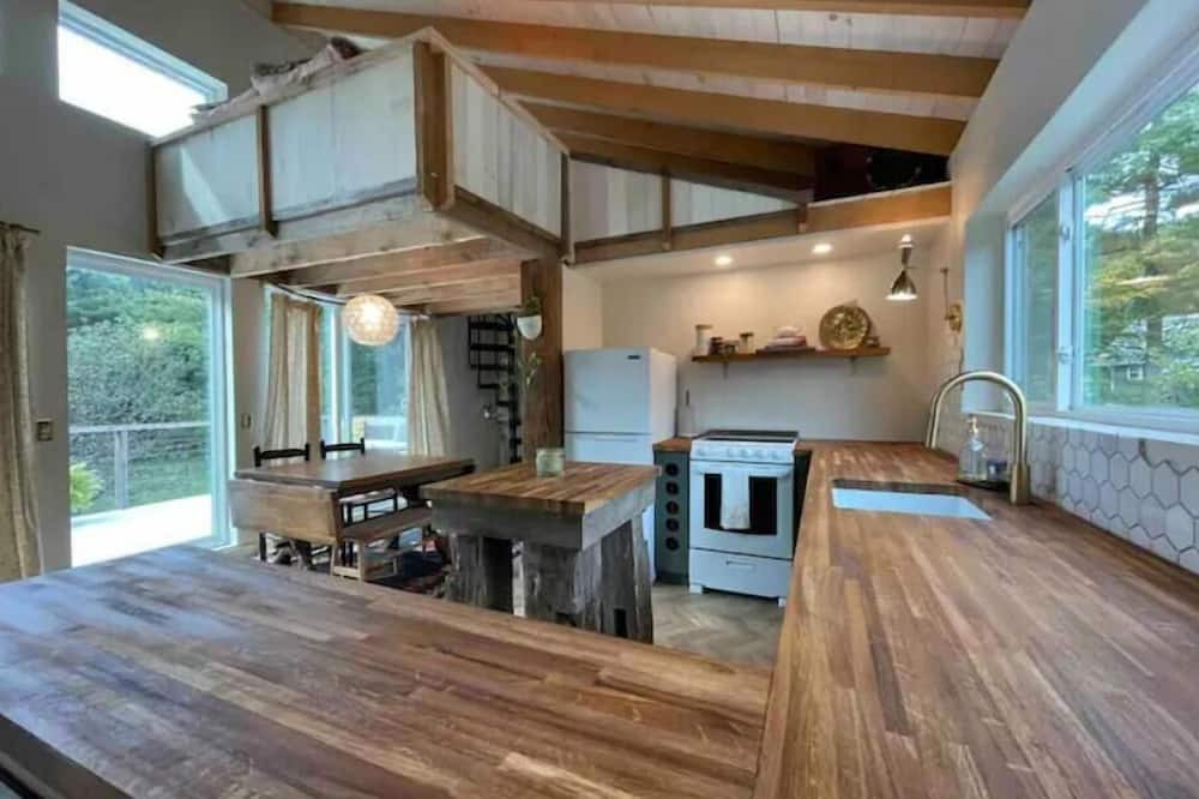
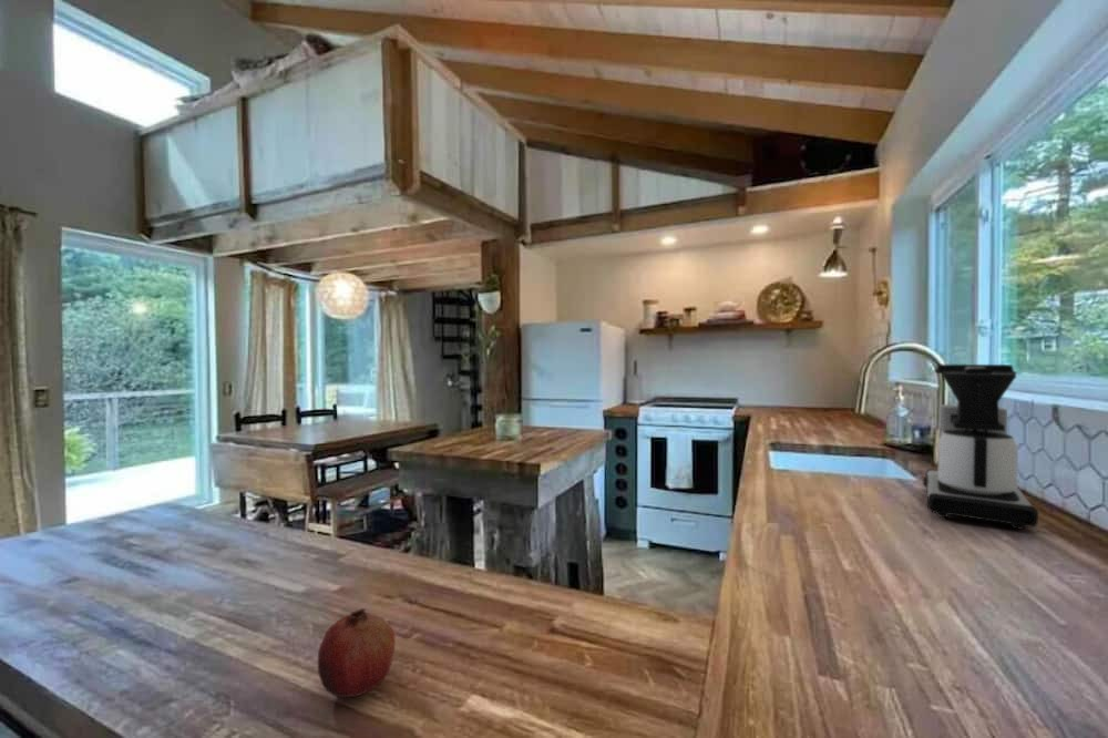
+ coffee maker [922,363,1039,531]
+ fruit [317,607,397,698]
